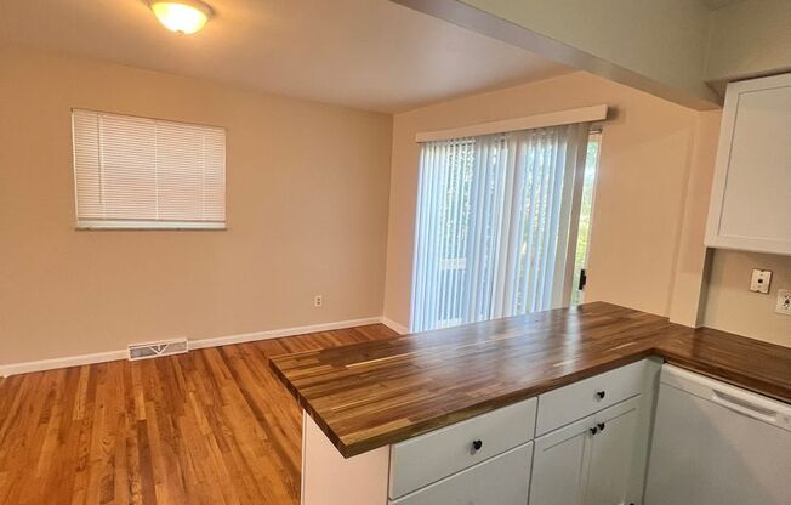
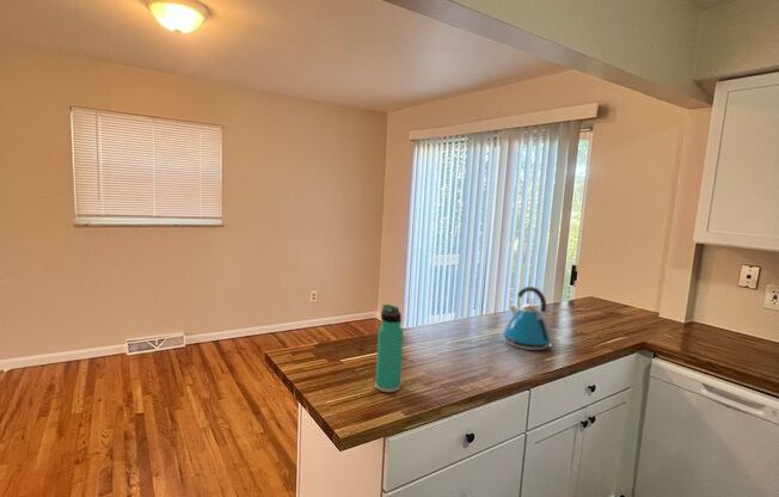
+ kettle [502,286,552,351]
+ thermos bottle [374,303,405,393]
